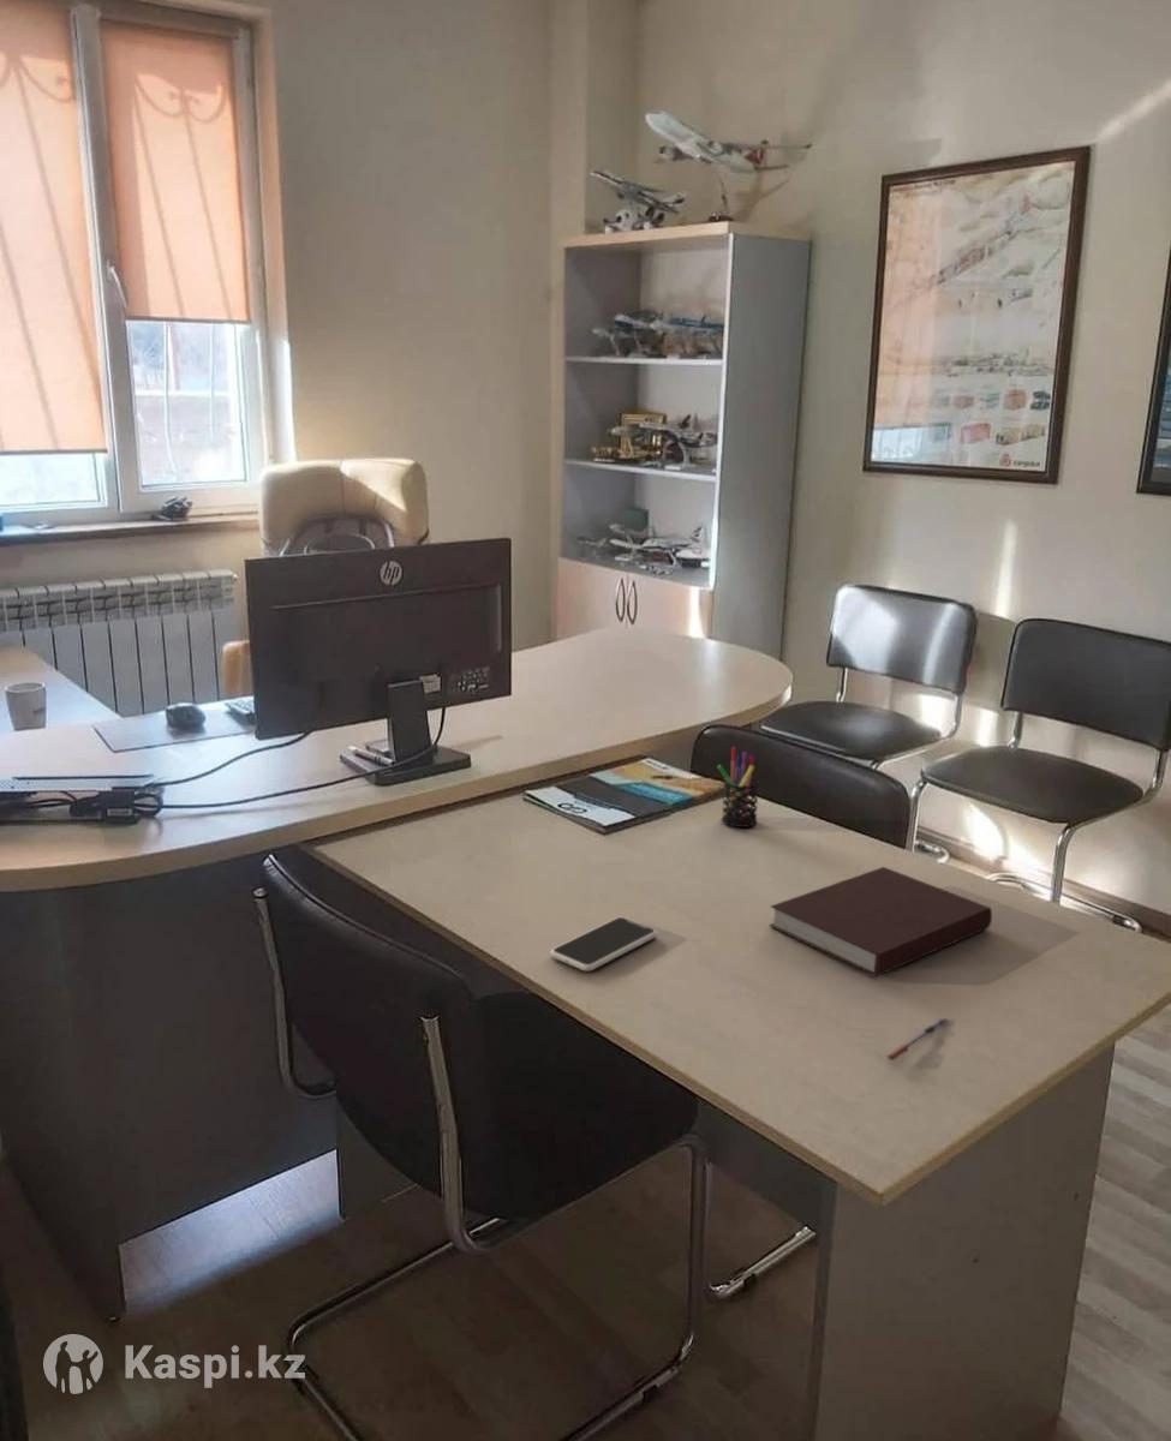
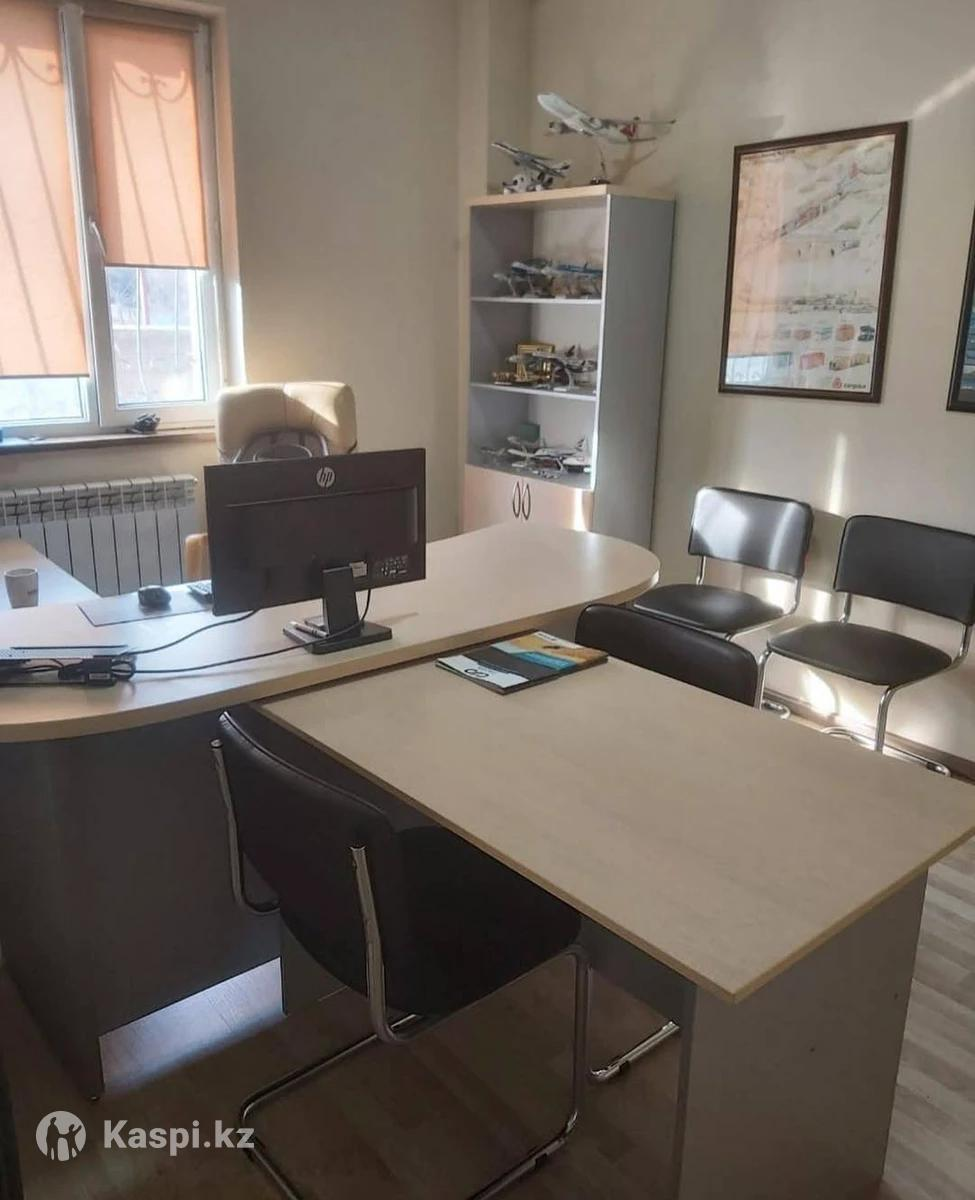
- pen [885,1017,950,1062]
- notebook [767,866,993,977]
- smartphone [549,916,658,973]
- pen holder [716,746,760,829]
